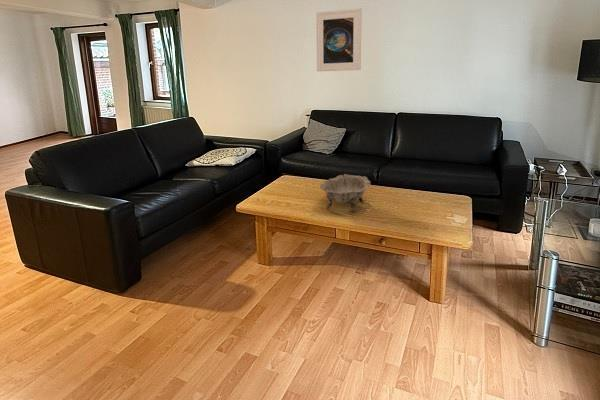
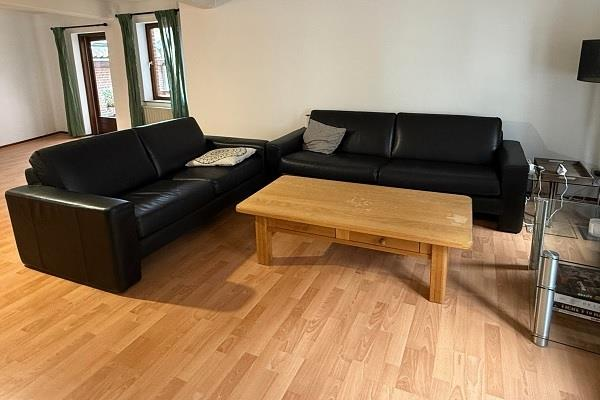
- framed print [315,7,363,72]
- decorative bowl [319,173,372,212]
